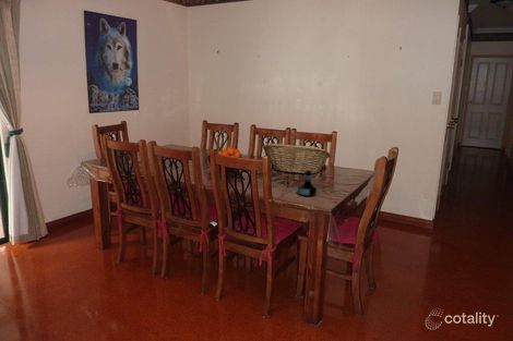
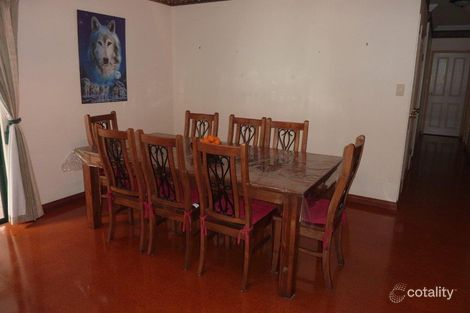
- tequila bottle [297,170,319,197]
- fruit basket [262,143,331,174]
